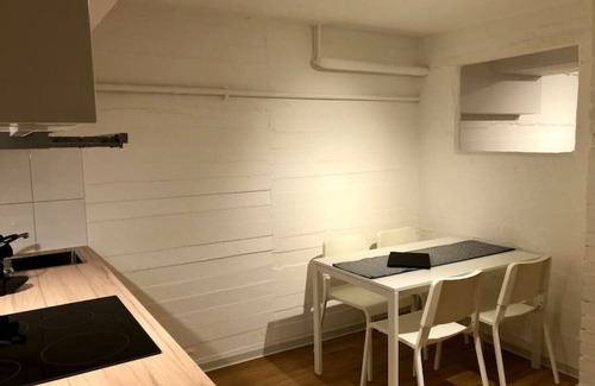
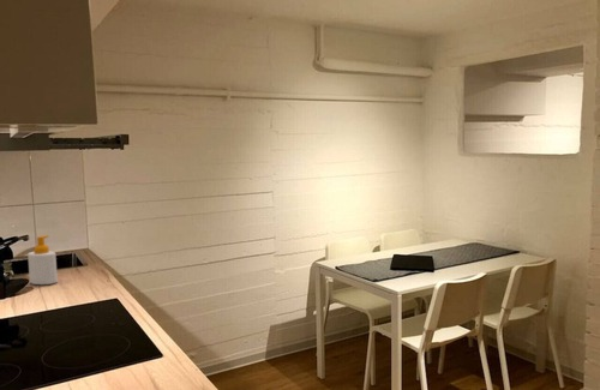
+ soap bottle [26,234,59,286]
